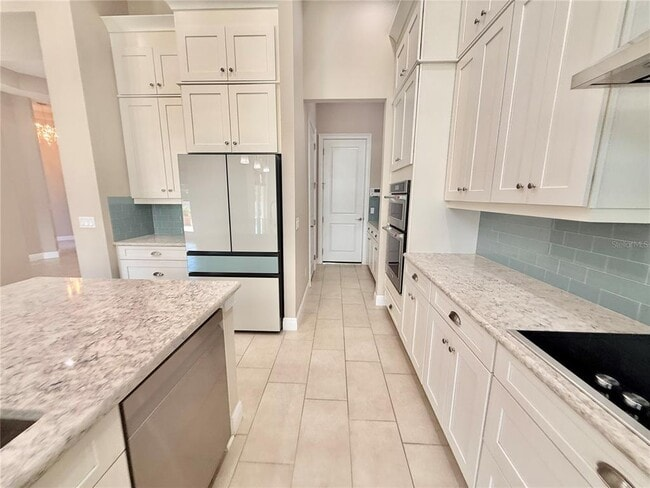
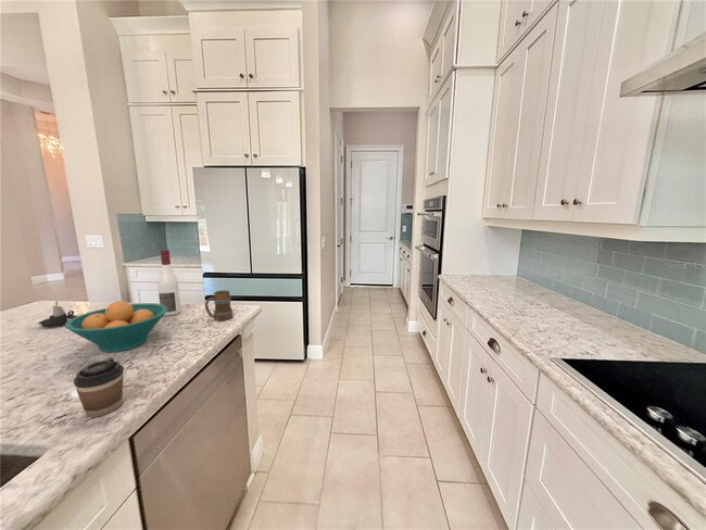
+ alcohol [156,249,181,317]
+ fruit bowl [64,300,167,353]
+ mug [204,289,234,321]
+ candle [37,300,78,328]
+ coffee cup [73,357,125,418]
